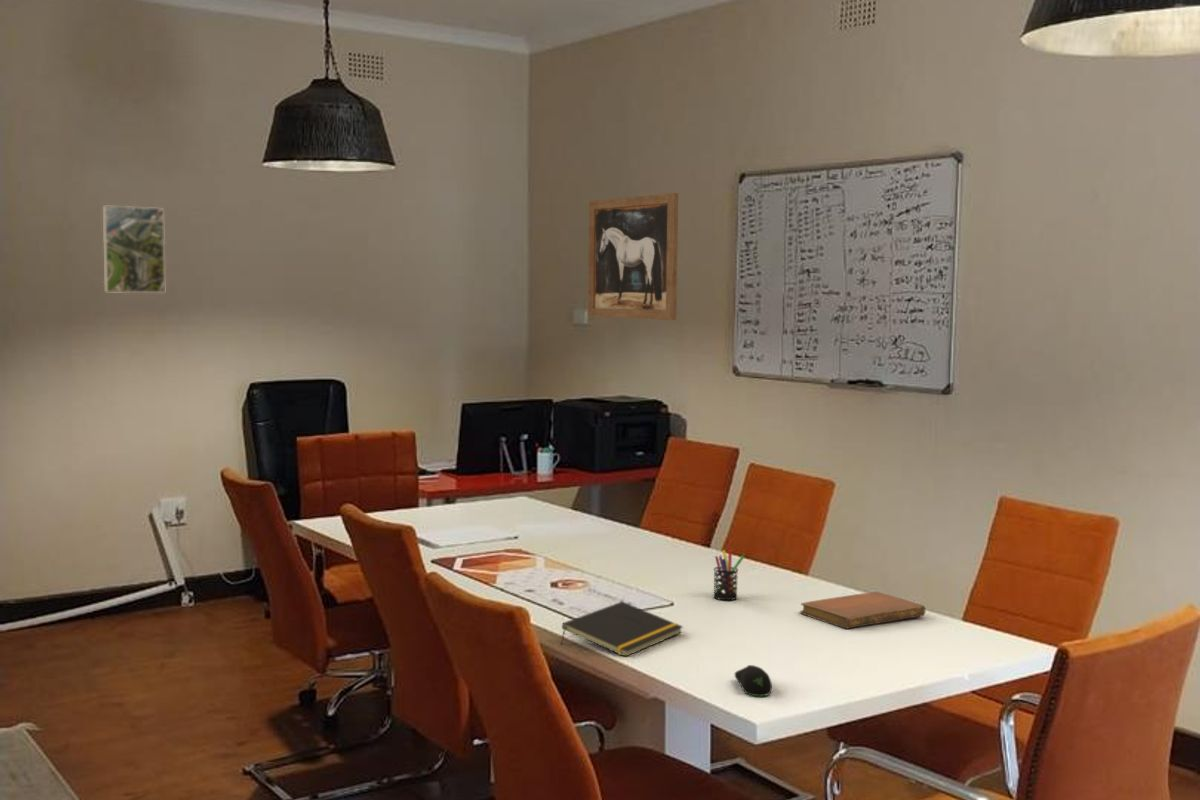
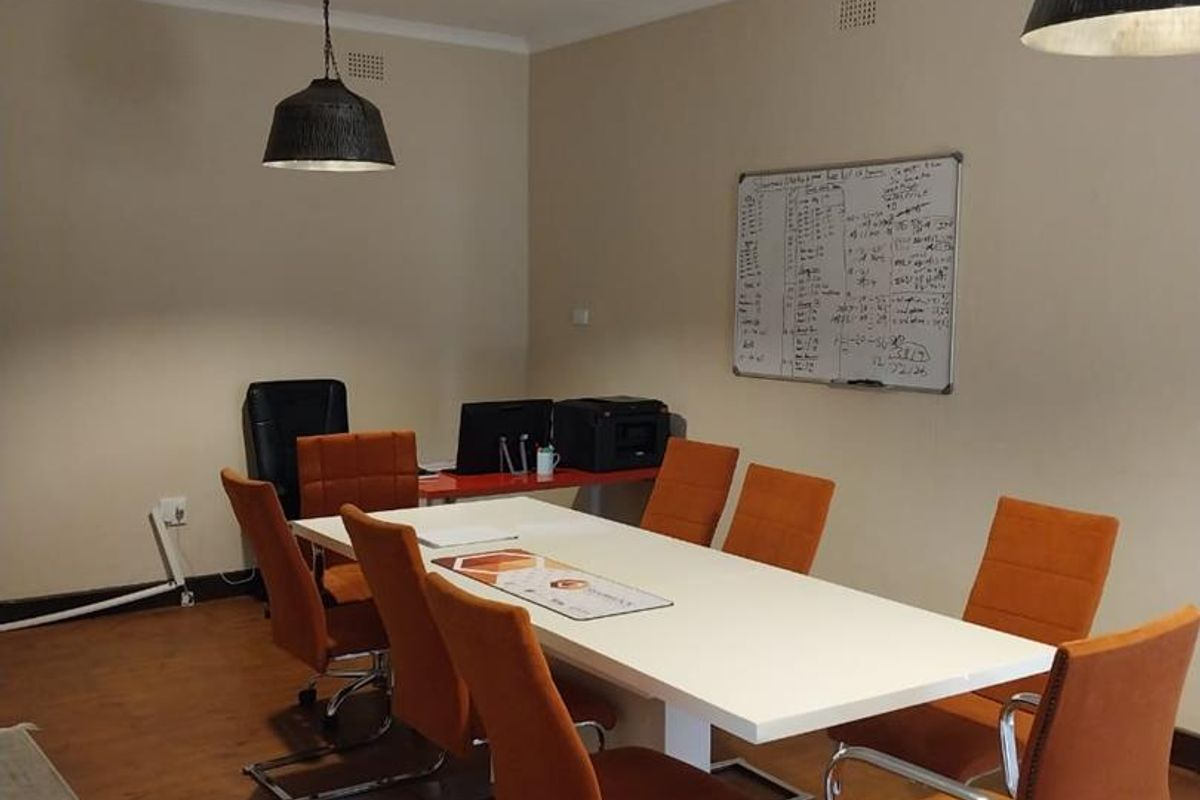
- wall art [587,192,679,321]
- notebook [799,591,927,630]
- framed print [102,204,166,294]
- notepad [560,600,684,658]
- computer mouse [734,664,773,697]
- pen holder [712,549,745,601]
